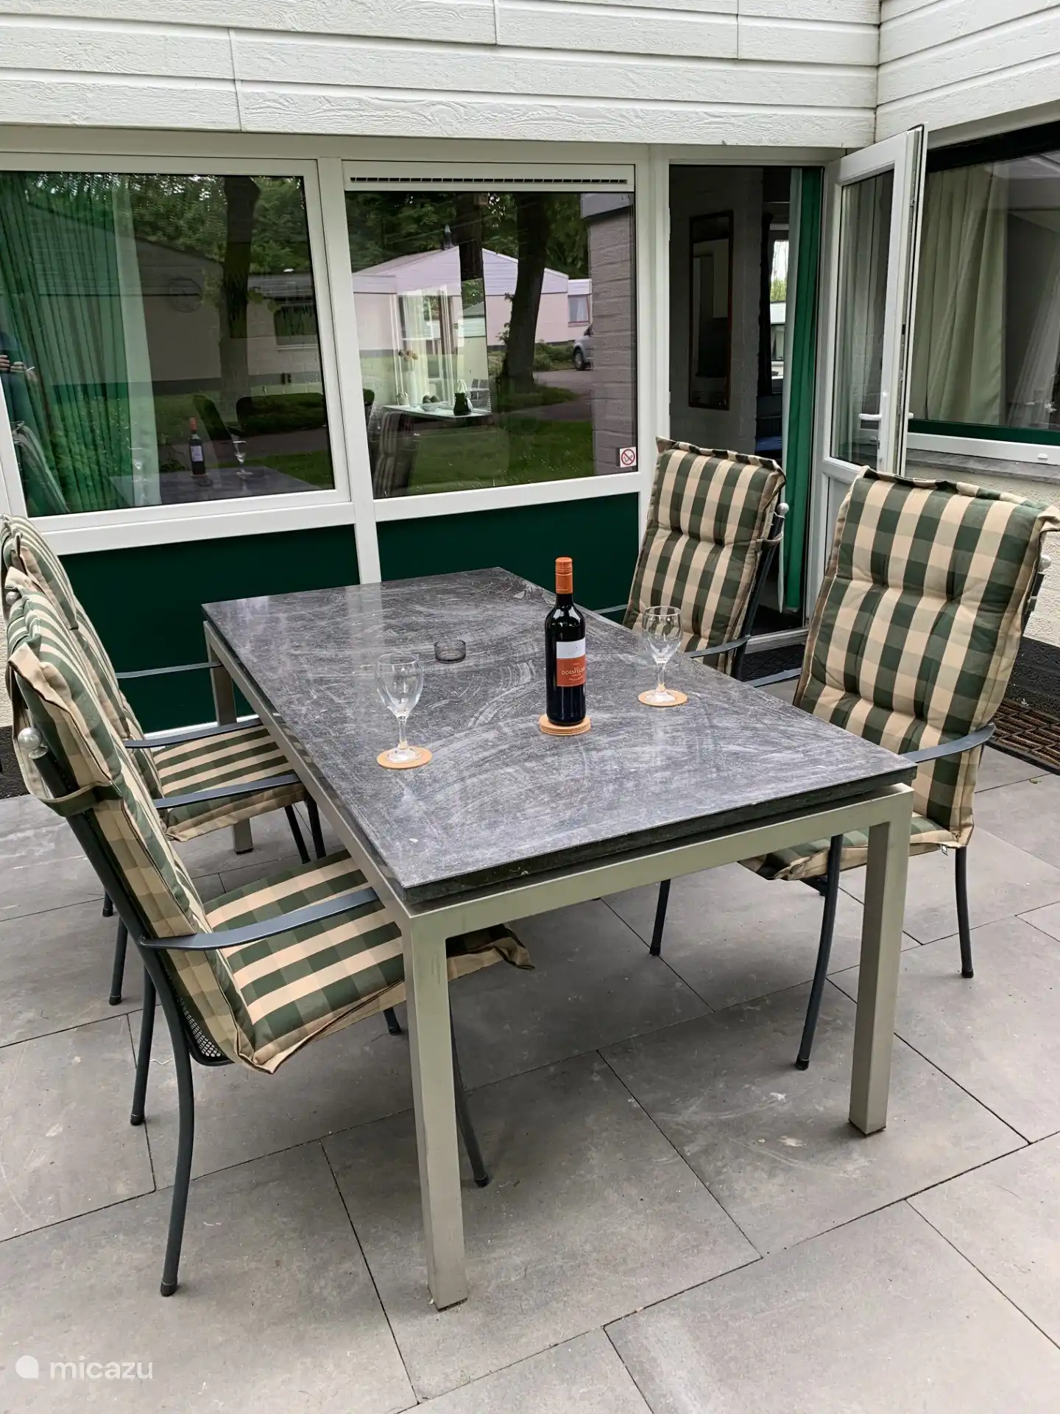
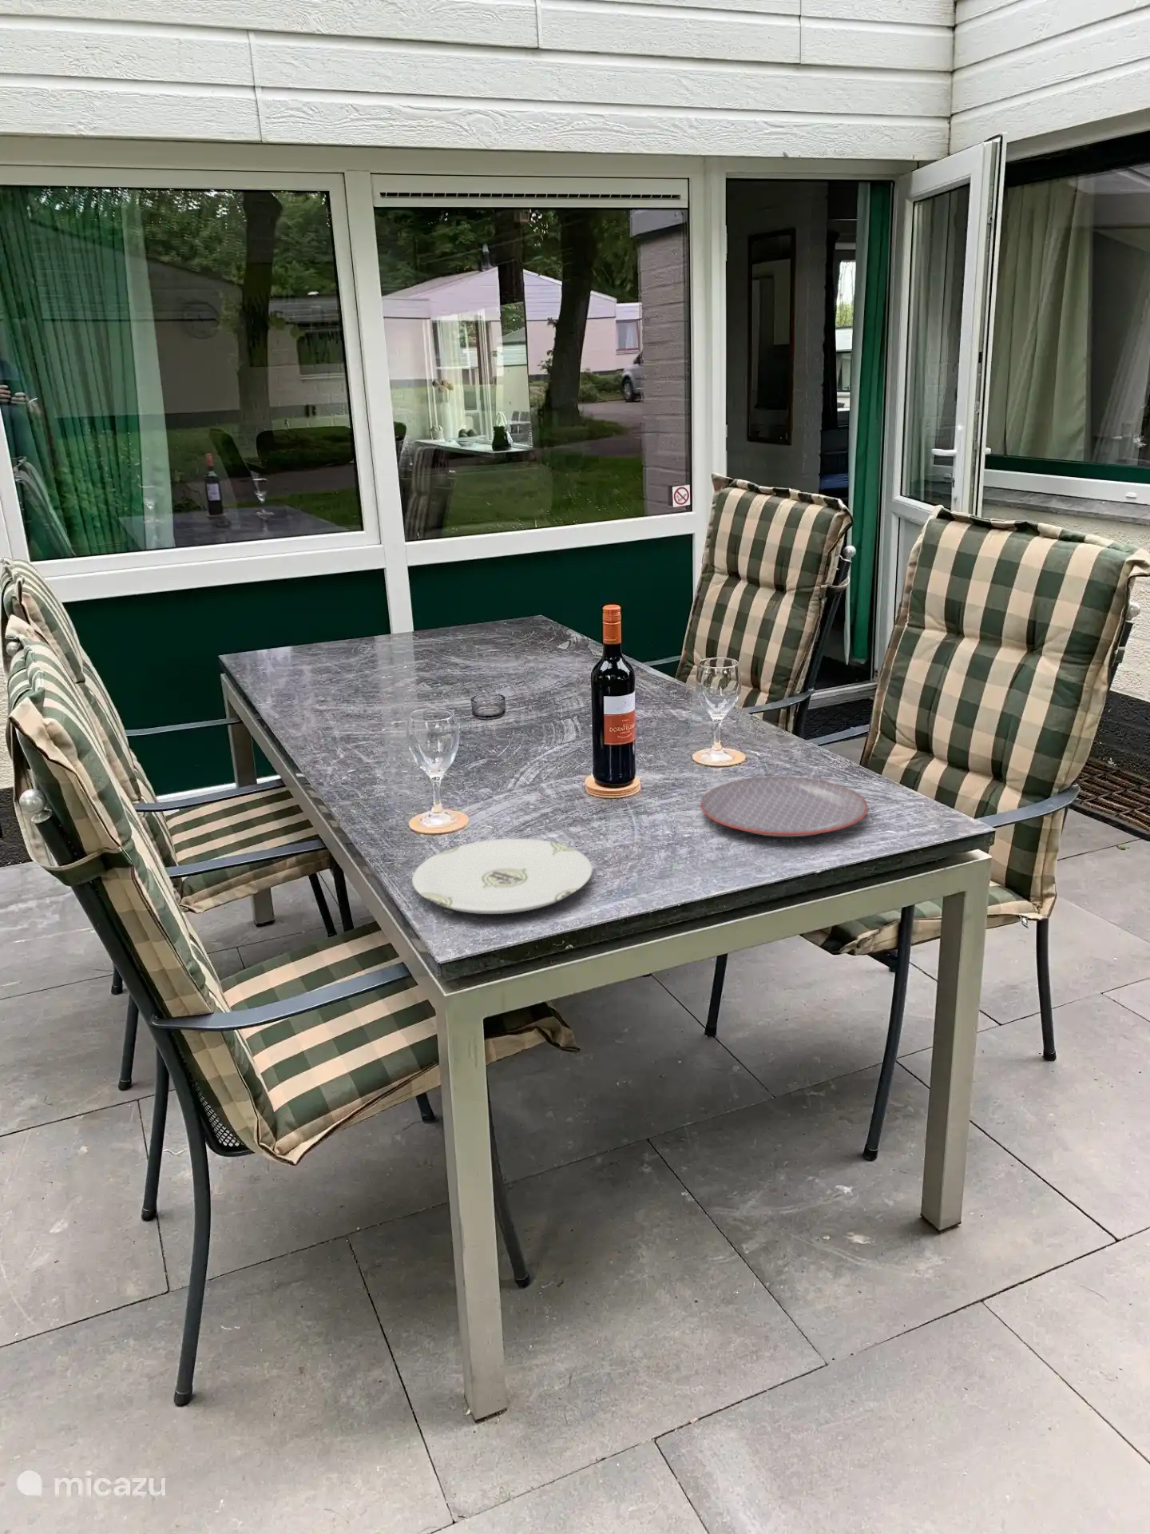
+ plate [699,775,869,837]
+ plate [411,838,593,914]
